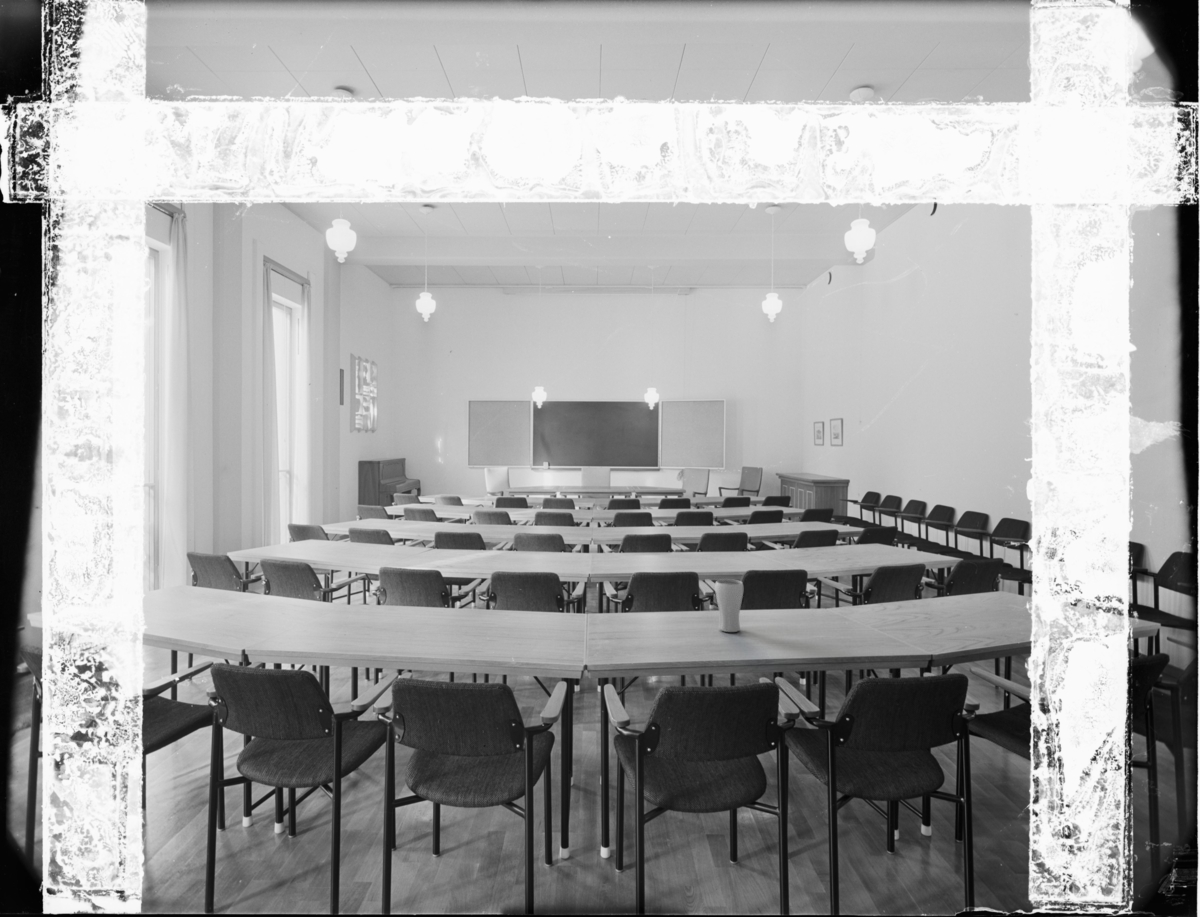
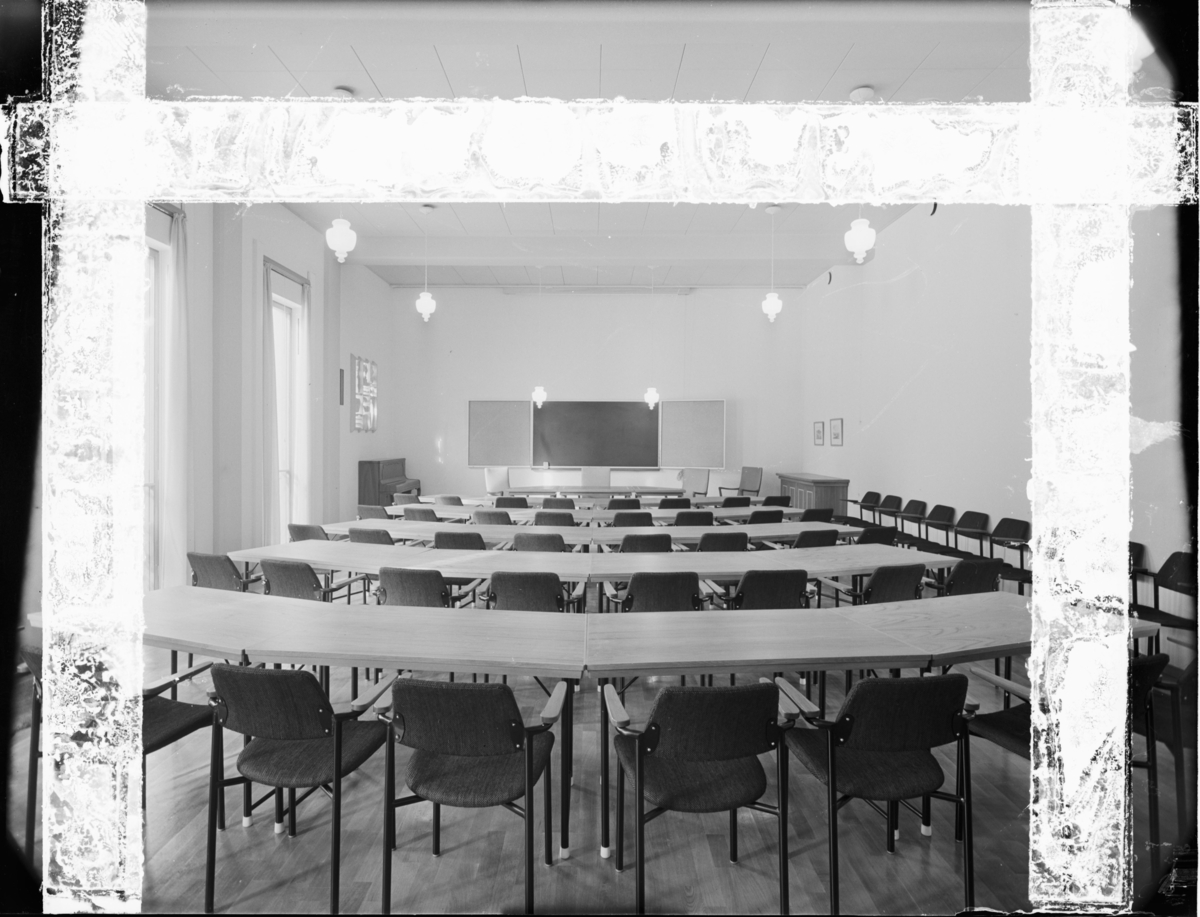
- drinking glass [714,578,744,633]
